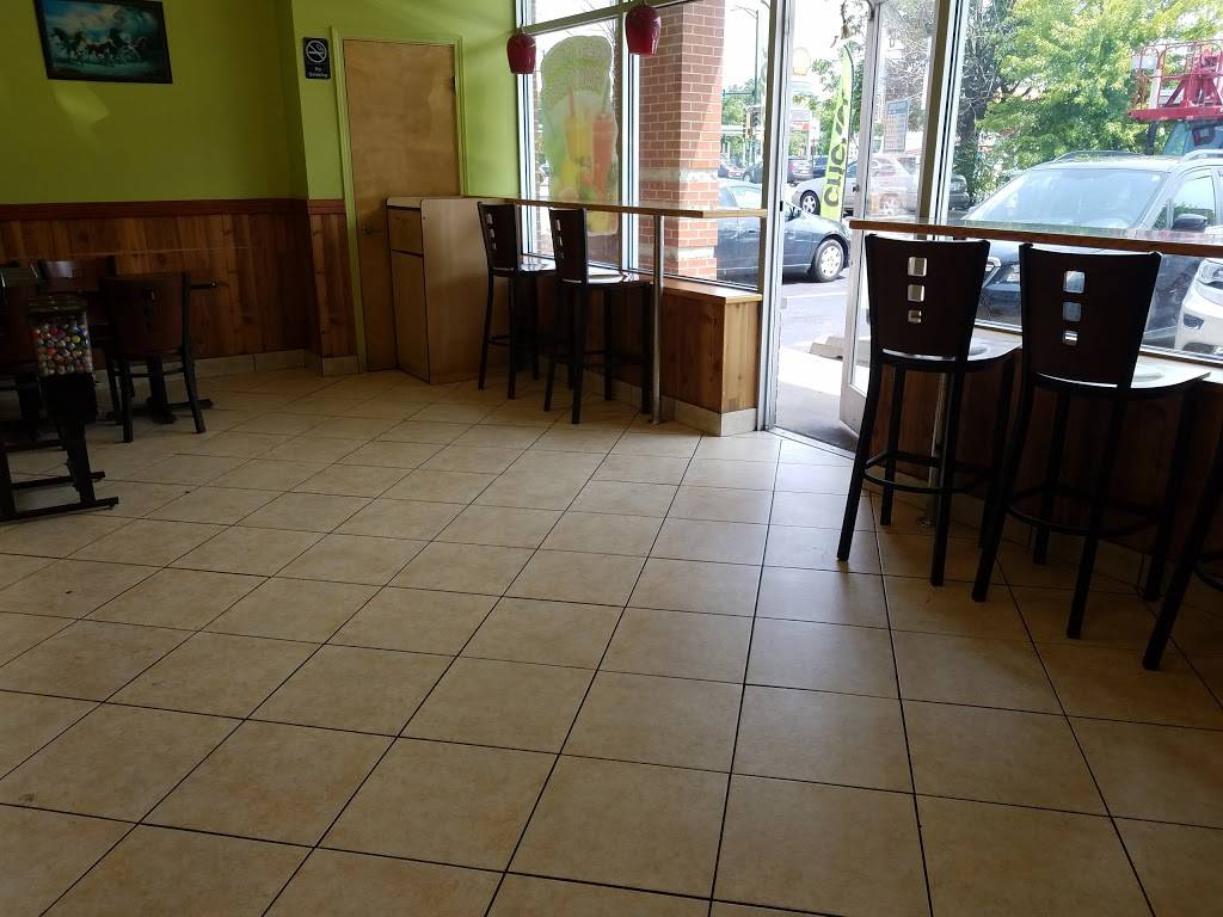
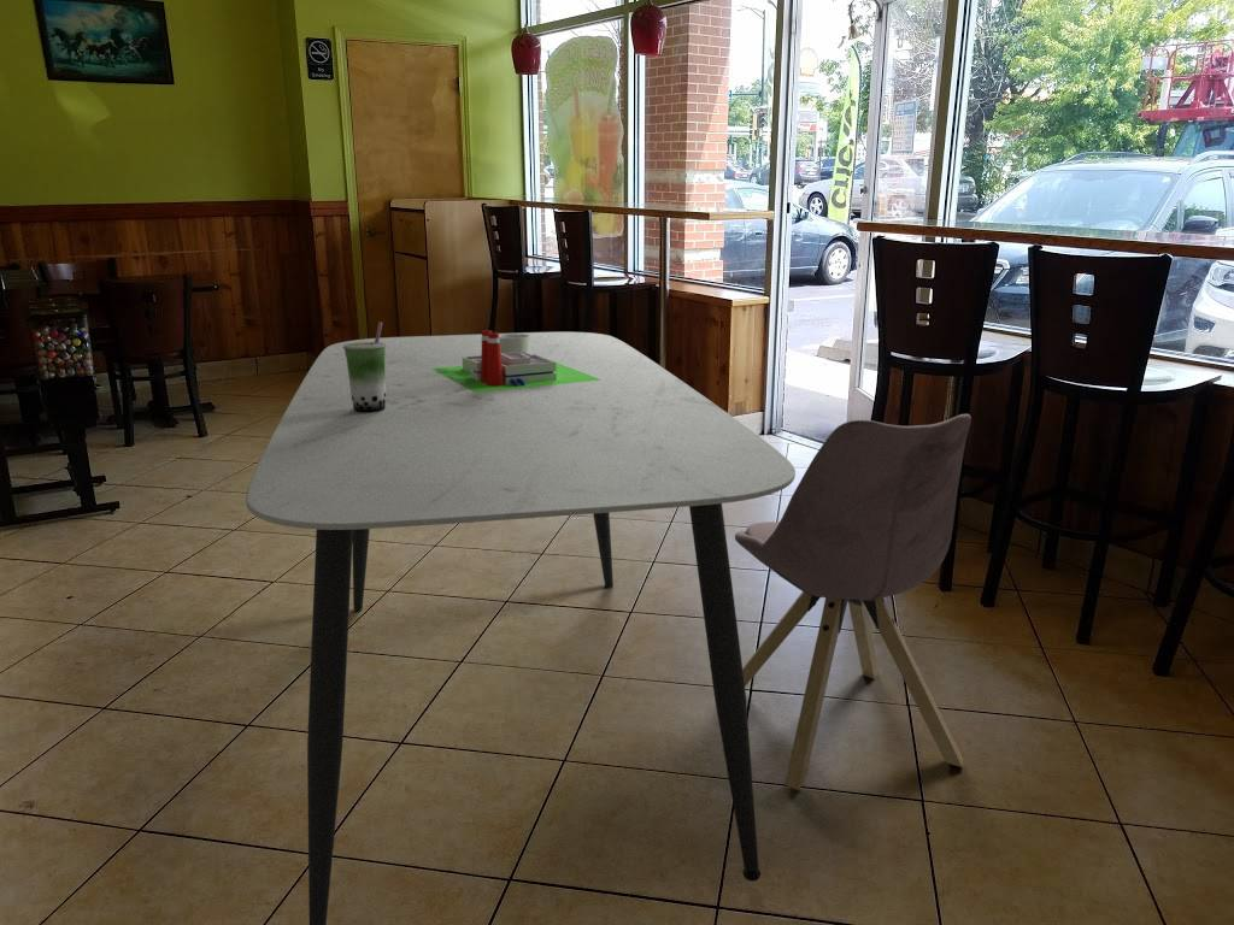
+ dining table [245,331,797,925]
+ beverage cup [343,320,387,413]
+ chair [734,413,972,791]
+ architectural model [431,329,603,393]
